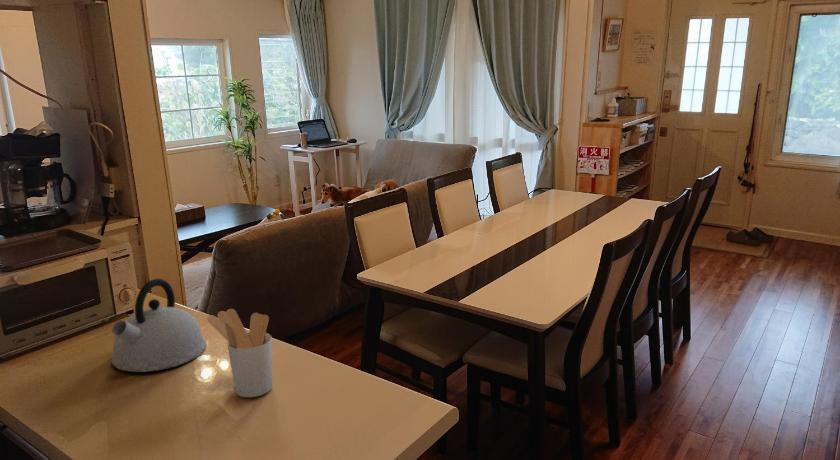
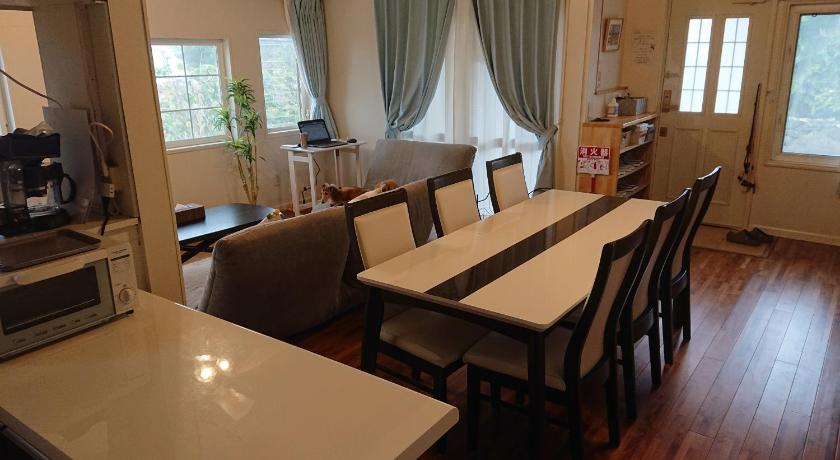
- utensil holder [206,308,273,398]
- kettle [110,277,207,373]
